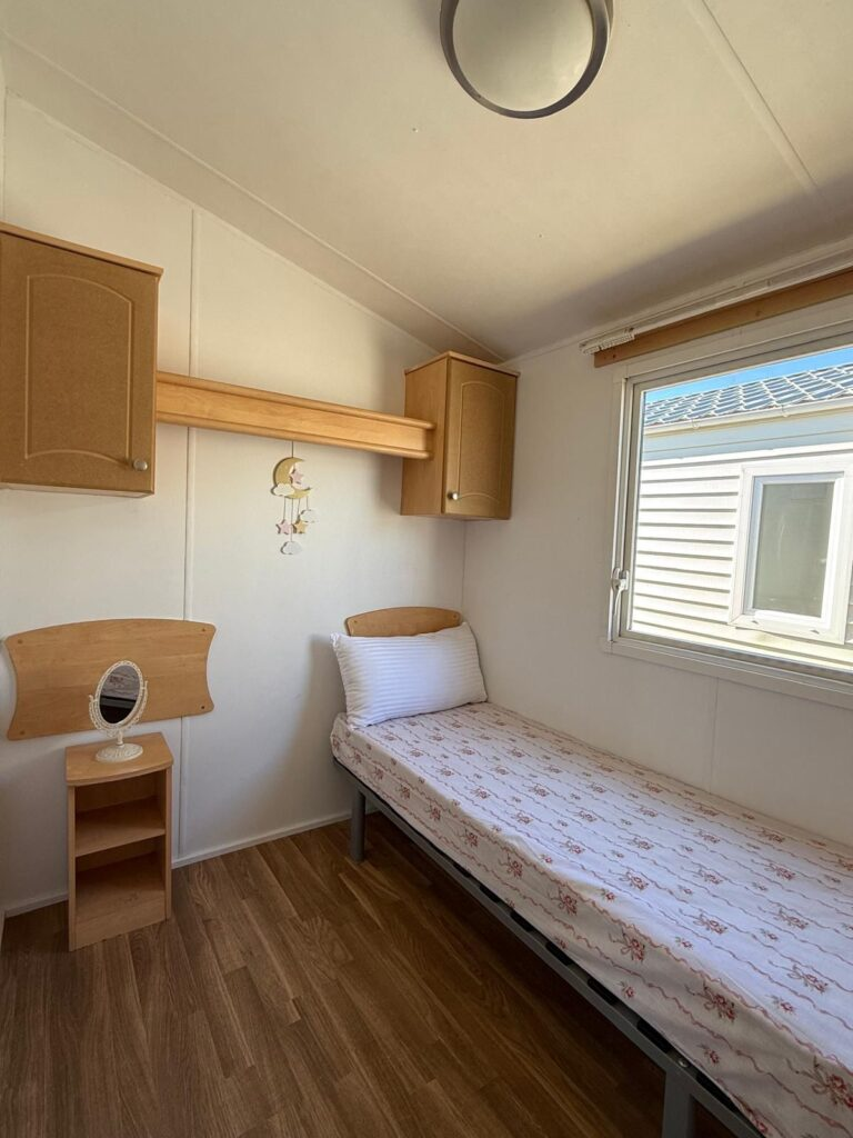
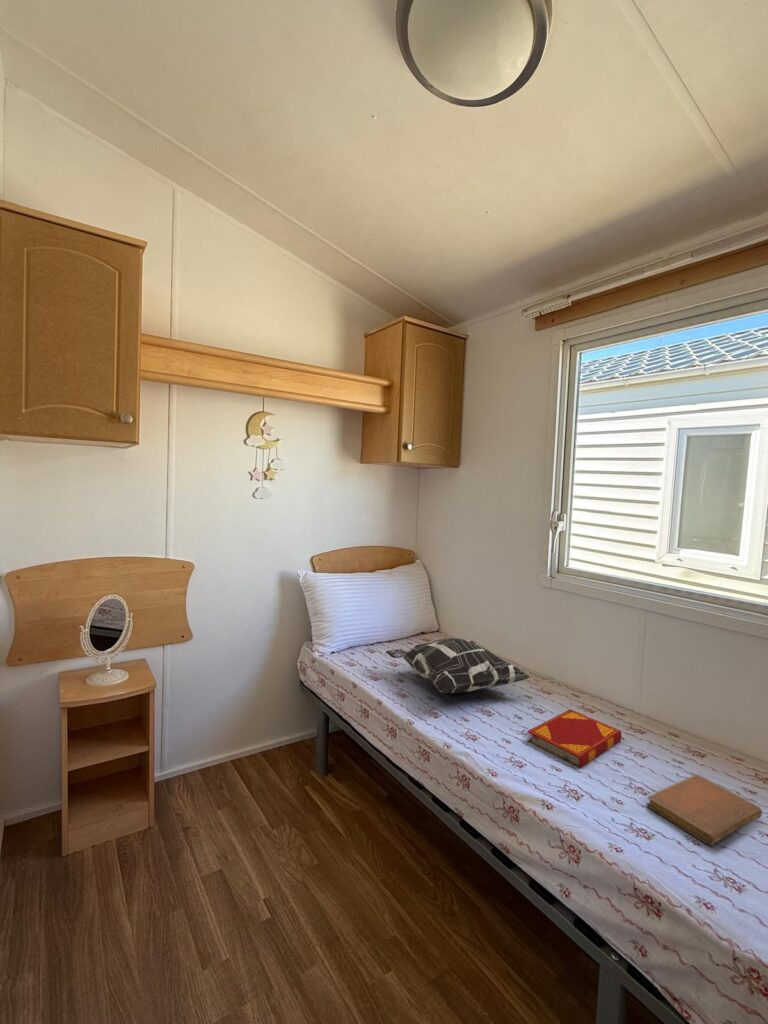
+ hardback book [526,709,623,769]
+ decorative pillow [385,637,532,695]
+ notebook [645,774,763,847]
